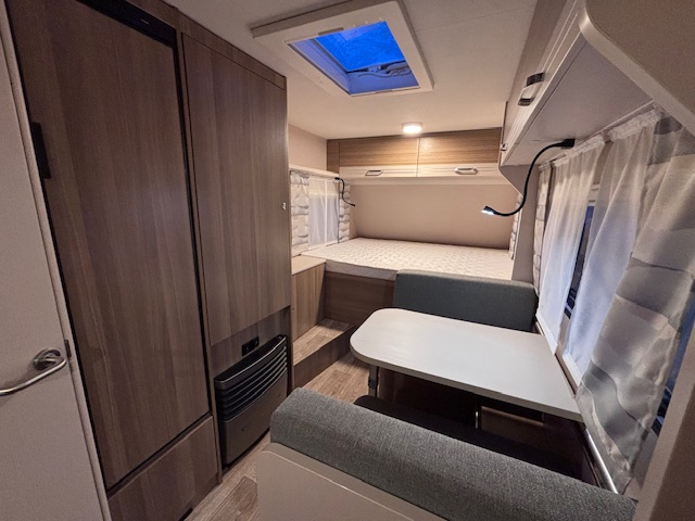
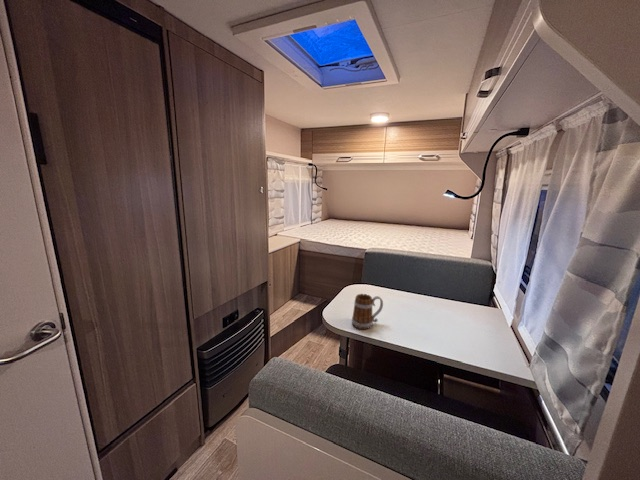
+ mug [351,293,384,330]
